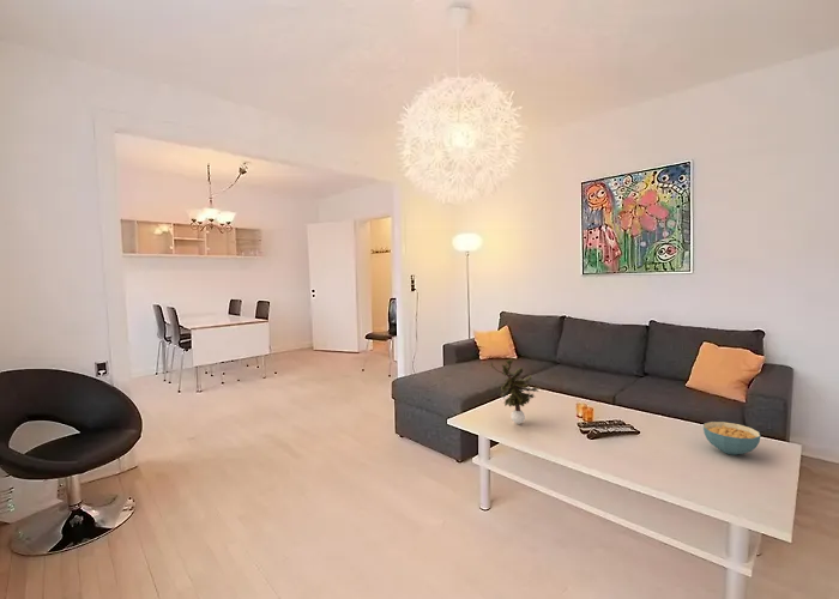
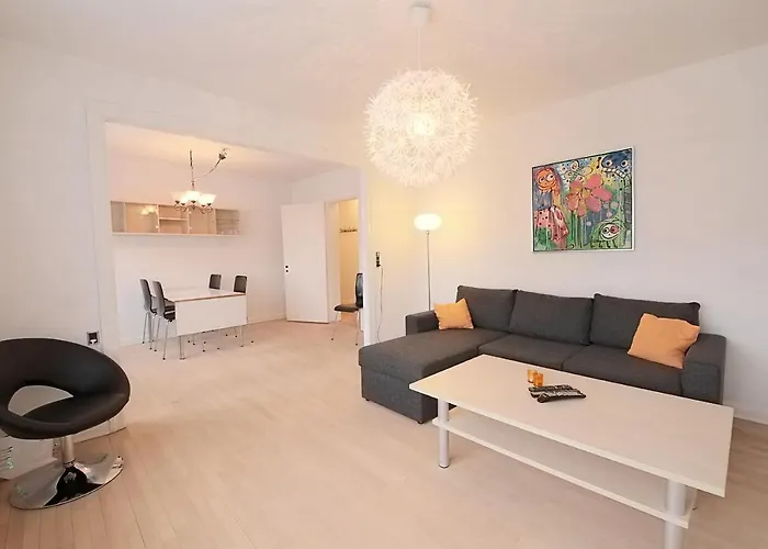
- potted plant [488,357,539,425]
- cereal bowl [702,420,761,456]
